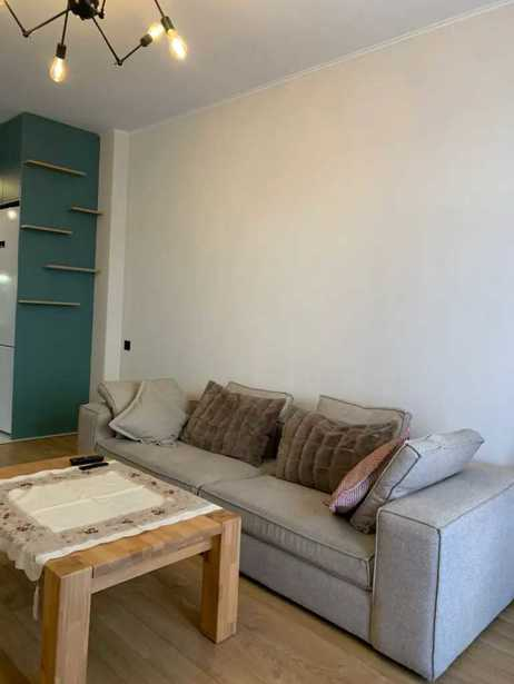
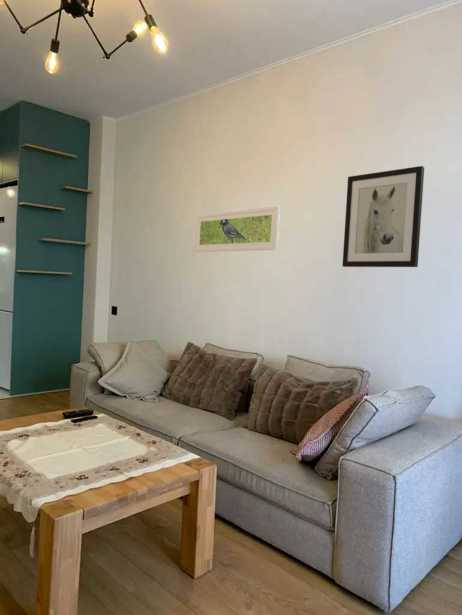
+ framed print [193,205,281,253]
+ wall art [341,165,425,268]
